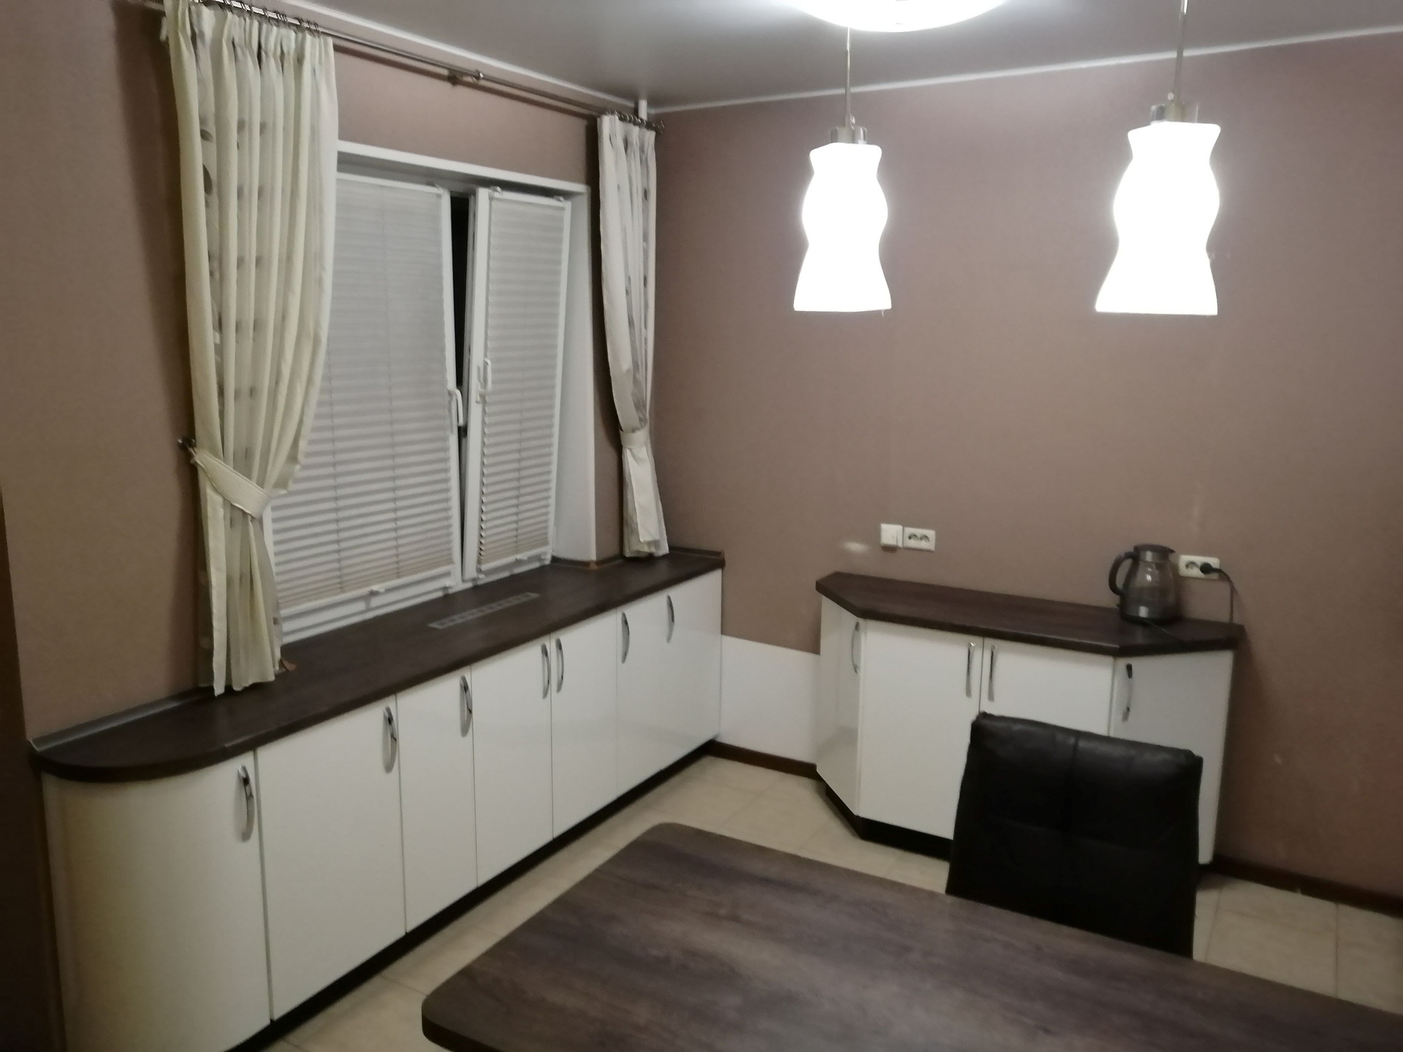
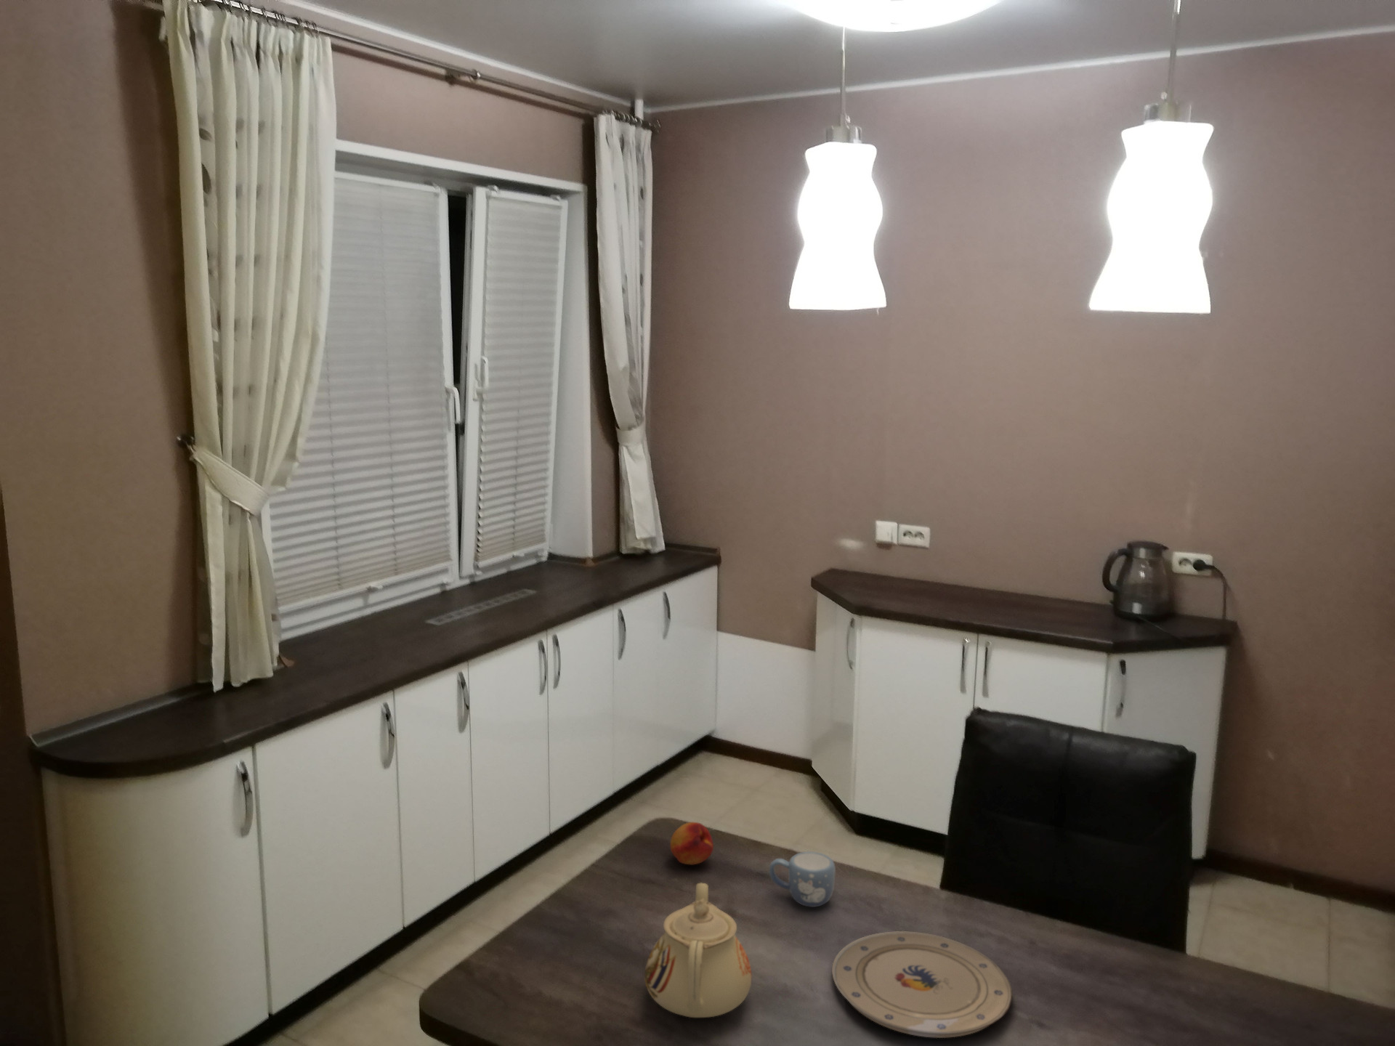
+ teapot [644,882,752,1019]
+ plate [832,931,1013,1038]
+ fruit [669,822,714,865]
+ mug [768,850,836,908]
